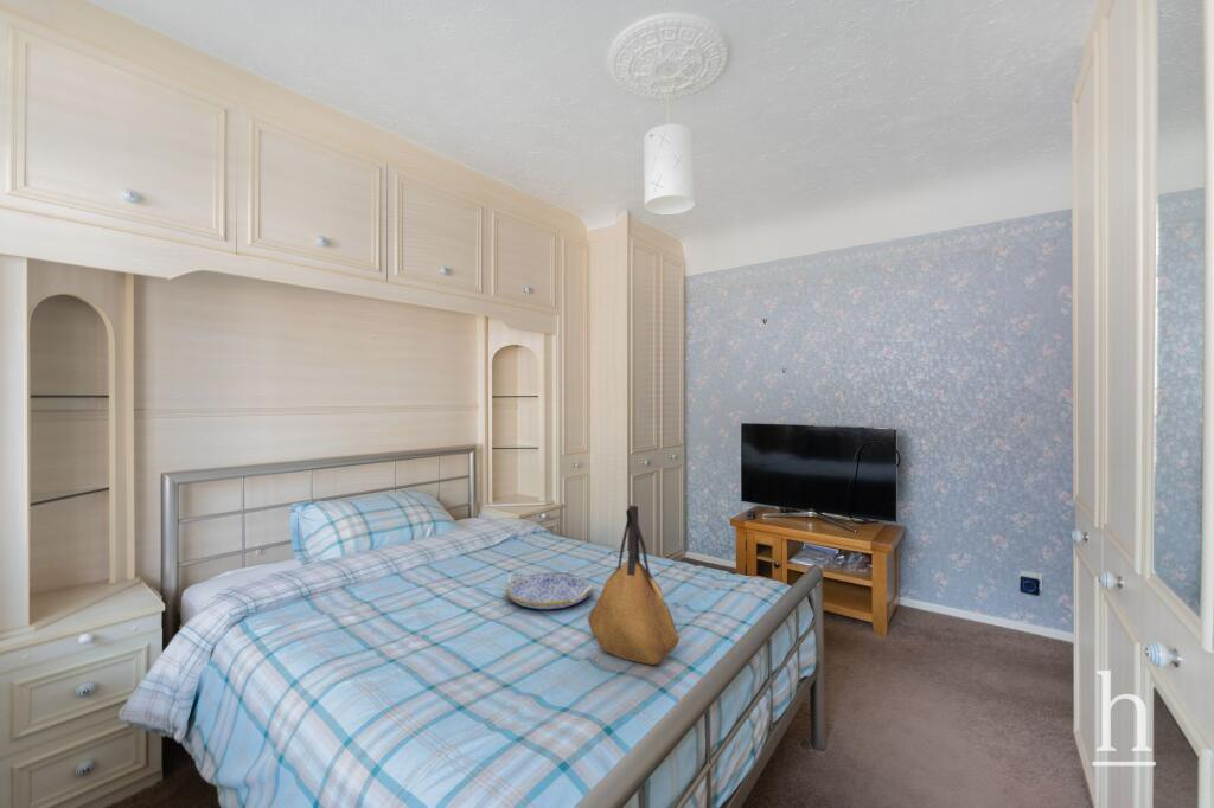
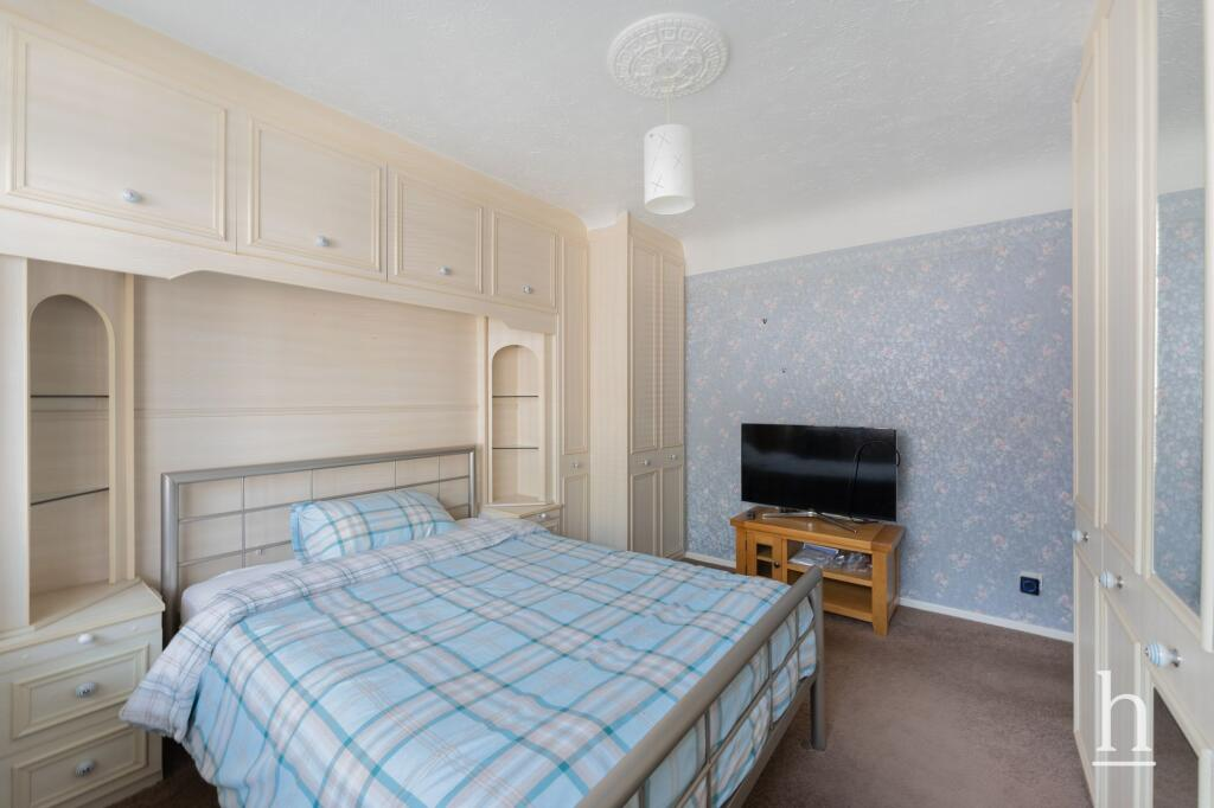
- tote bag [587,504,681,666]
- serving tray [505,571,594,610]
